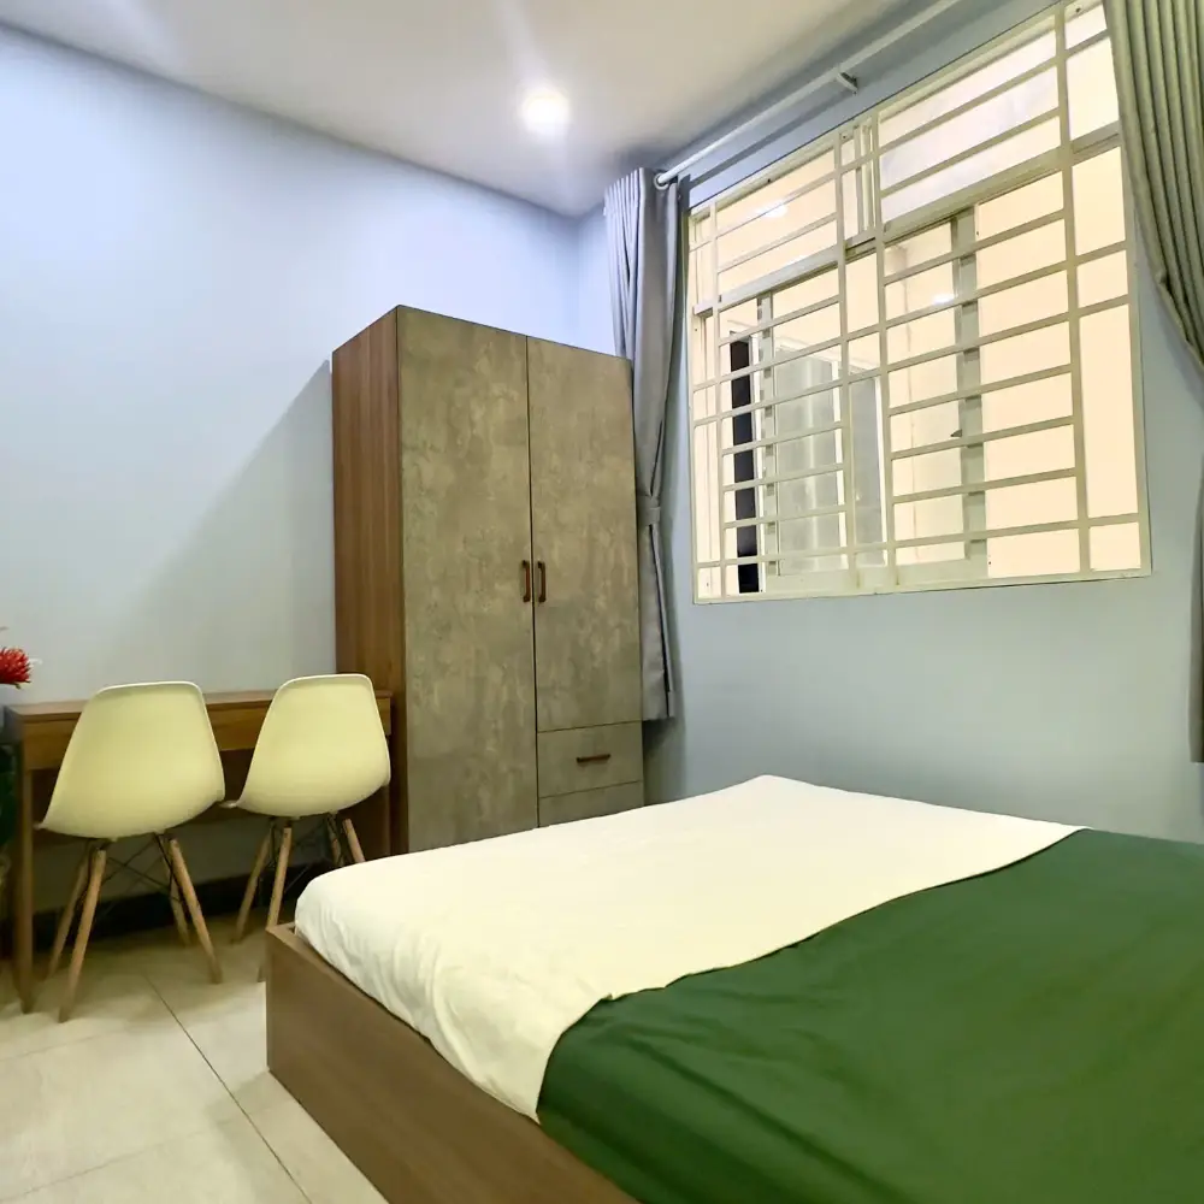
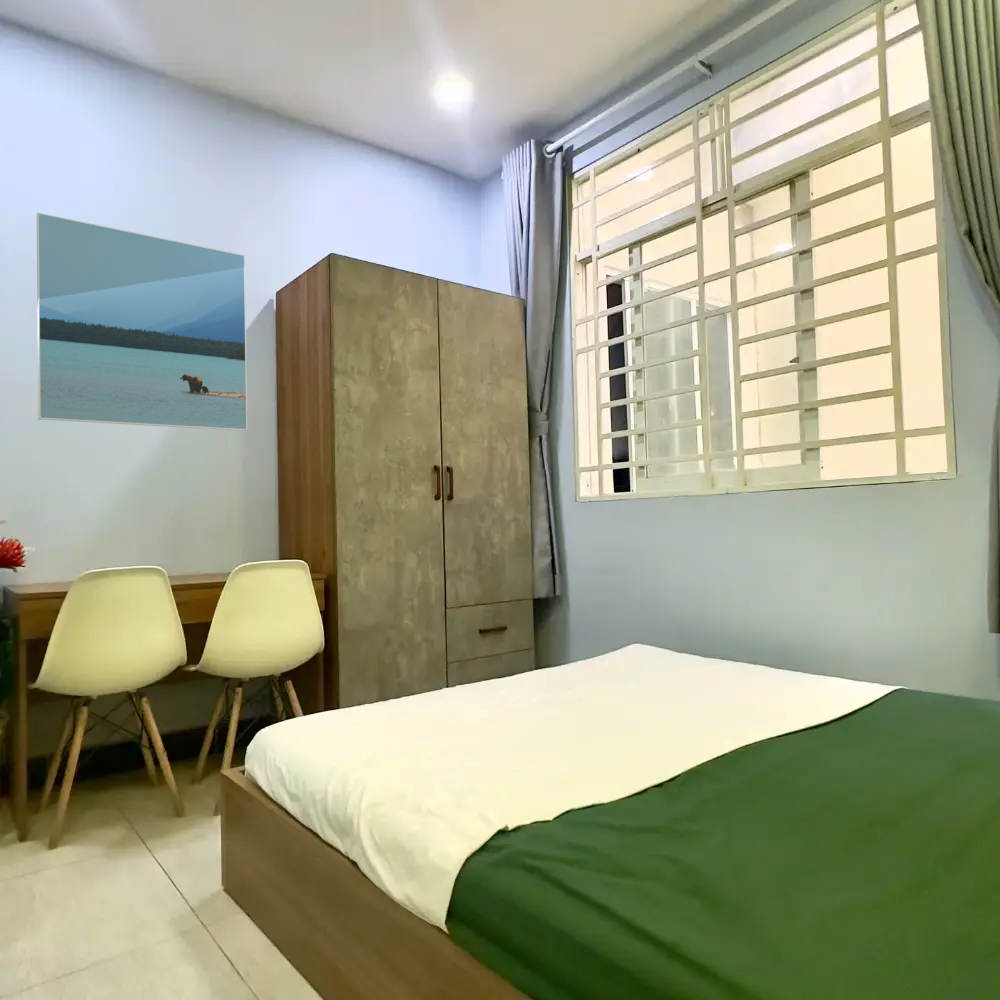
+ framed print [36,212,248,432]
